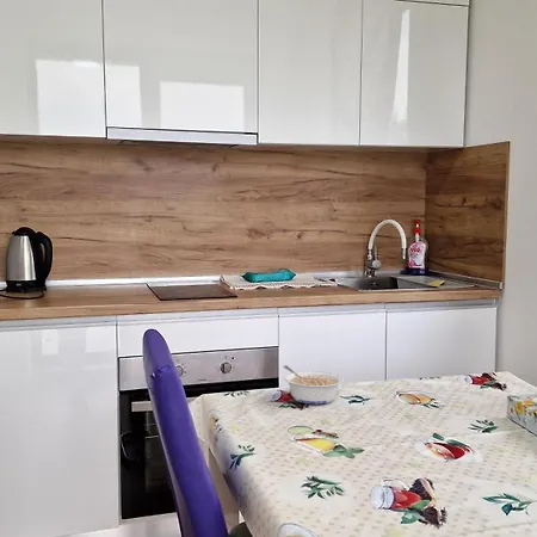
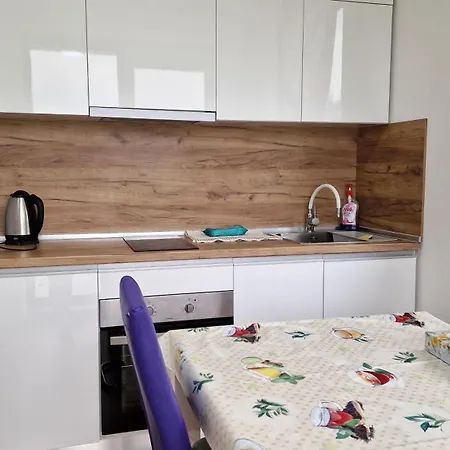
- legume [282,364,345,406]
